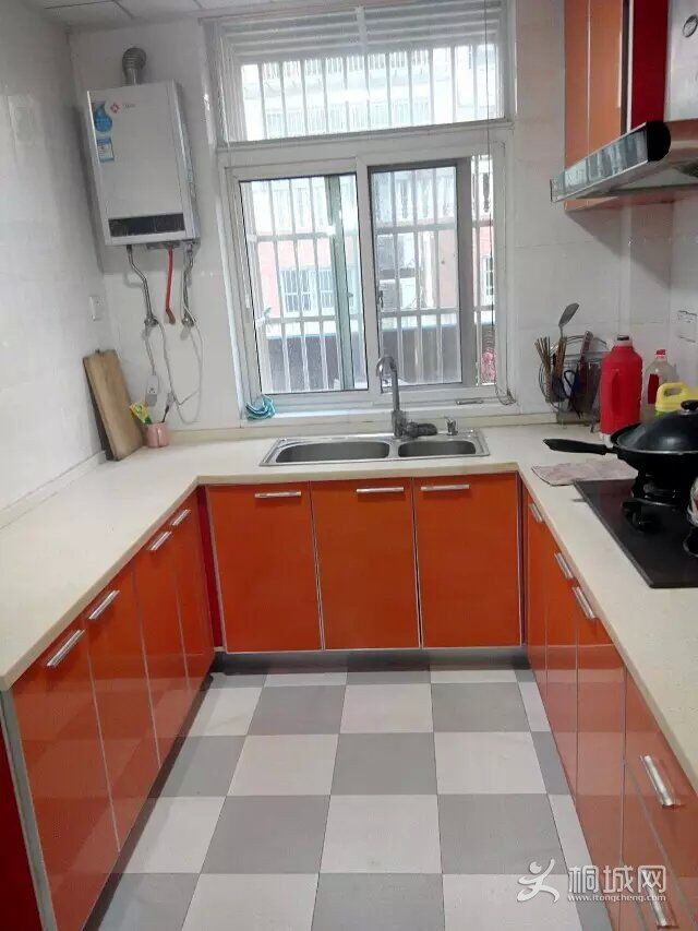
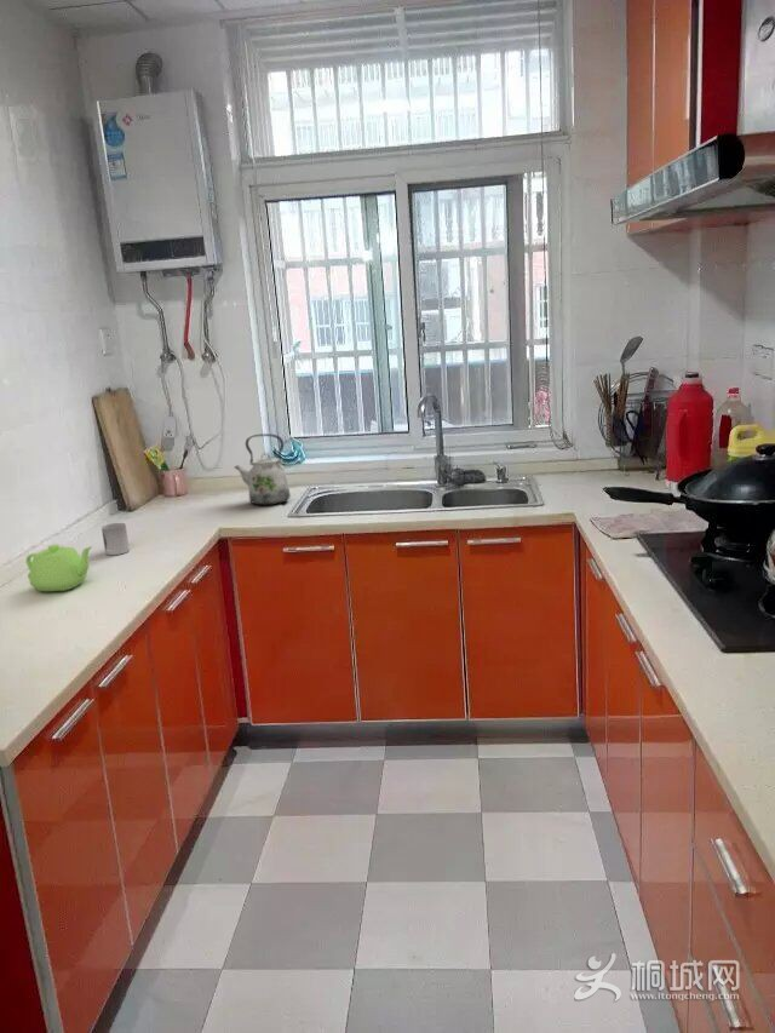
+ kettle [234,432,292,506]
+ cup [101,522,131,556]
+ teapot [24,543,93,592]
